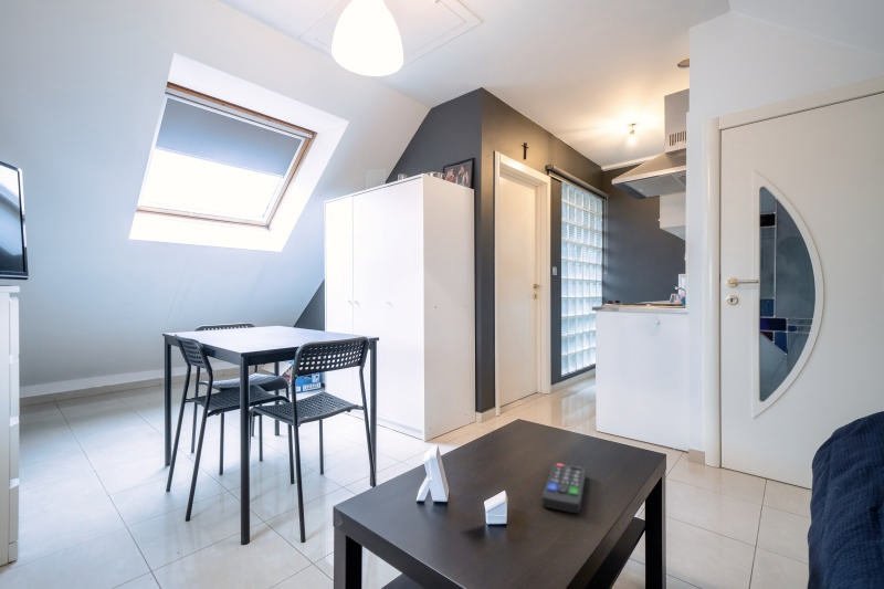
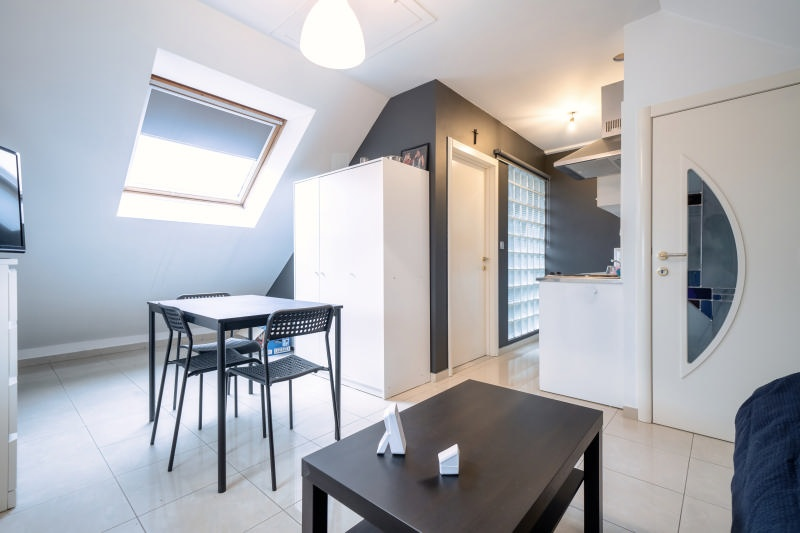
- remote control [540,462,587,515]
